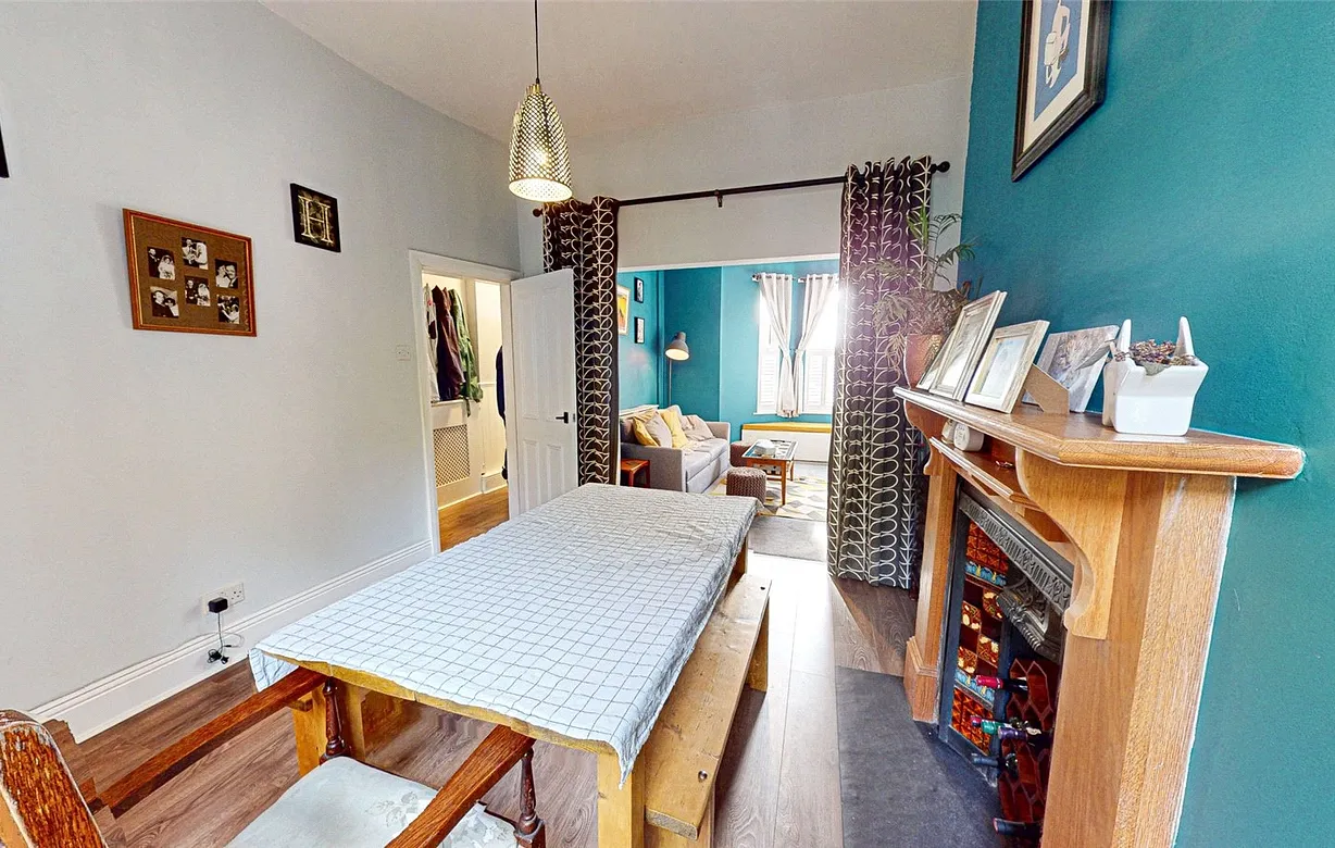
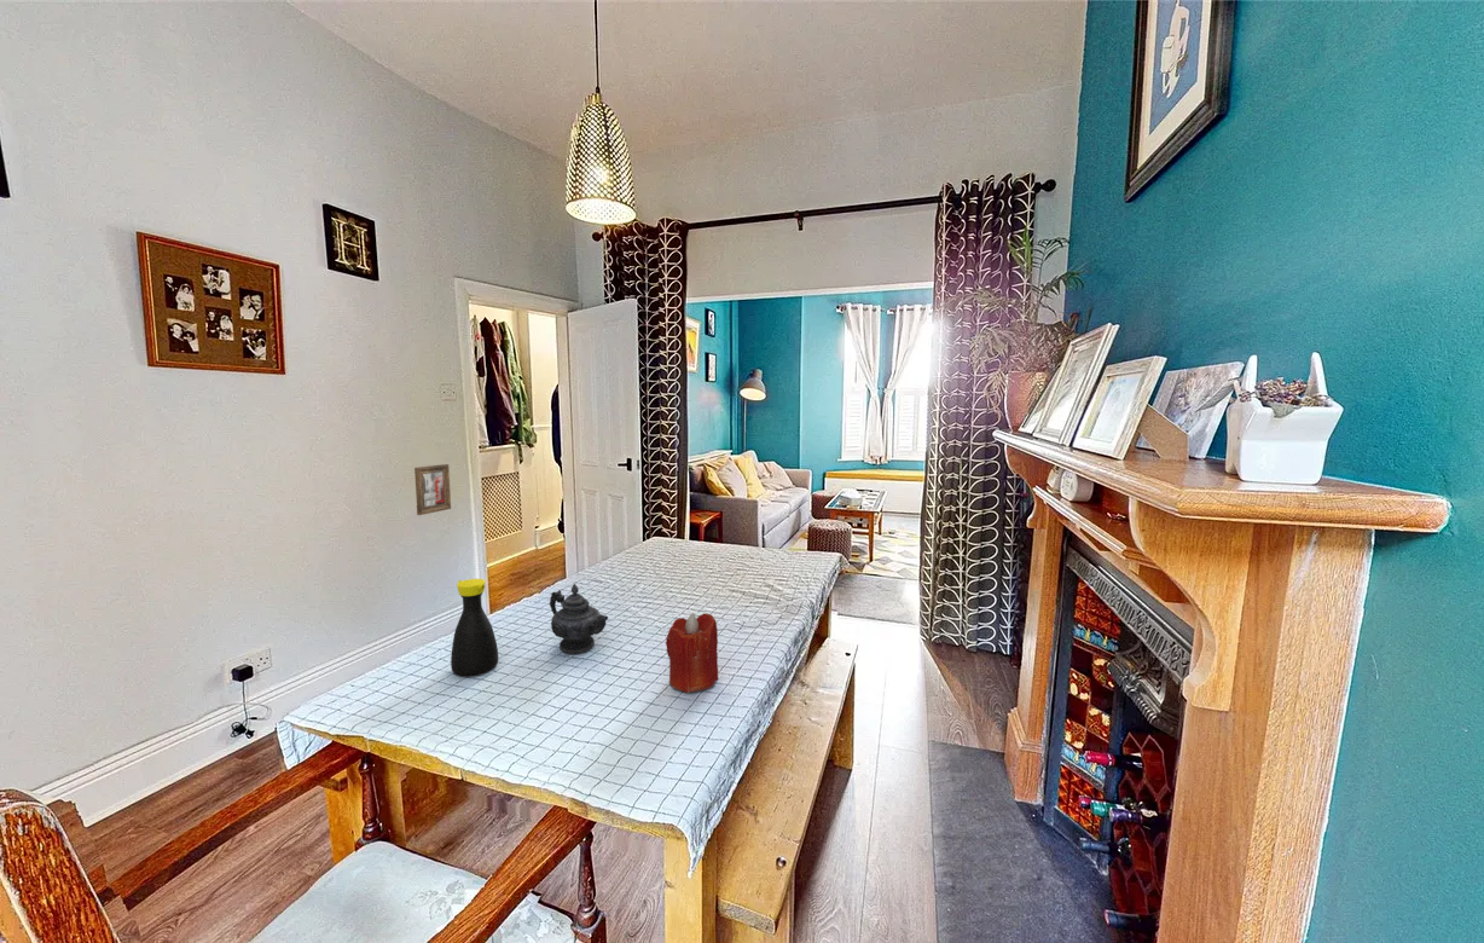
+ candle [665,612,719,694]
+ bottle [450,578,499,678]
+ picture frame [413,463,452,516]
+ teapot [549,583,609,655]
